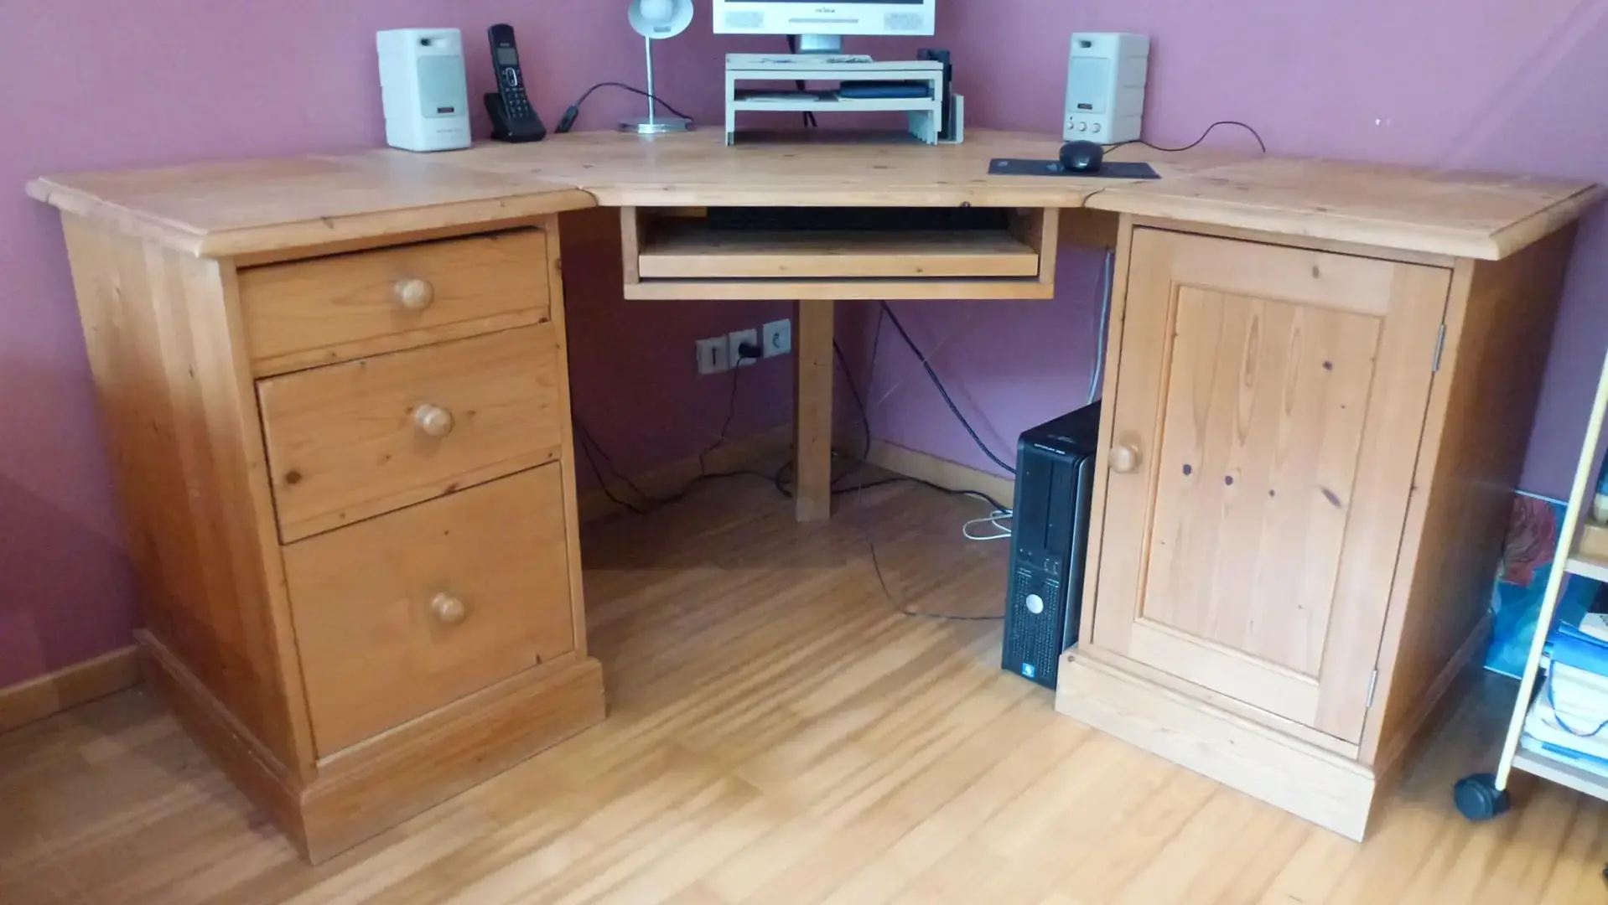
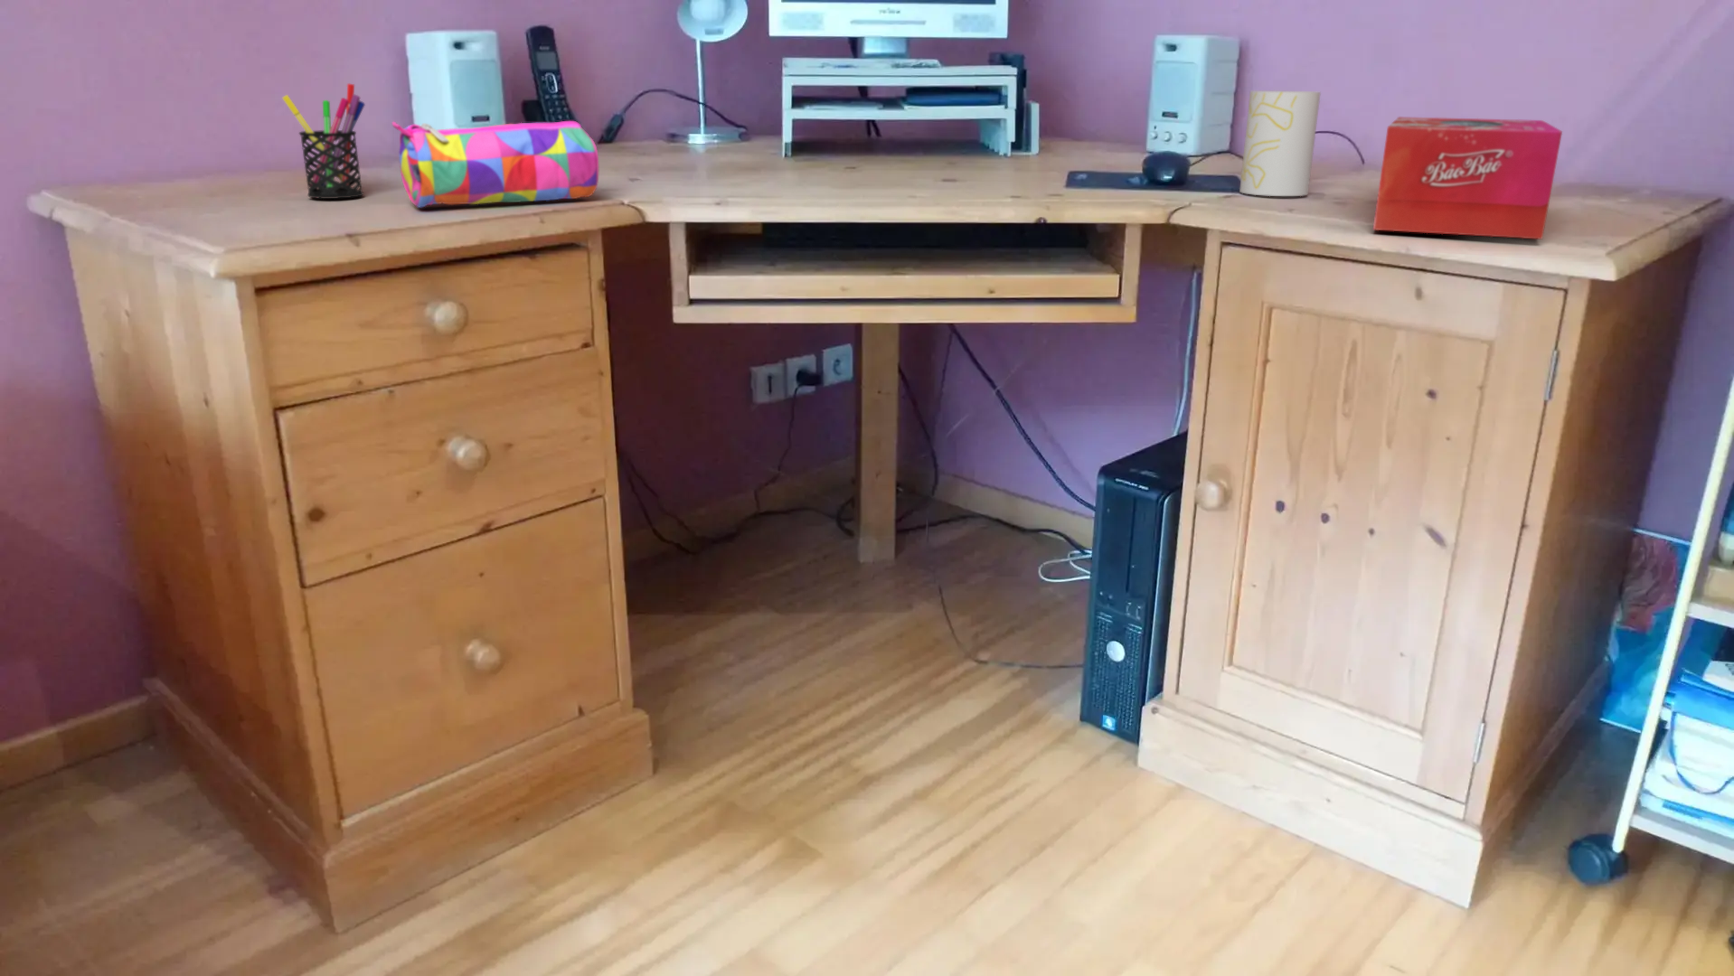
+ pencil case [392,120,599,208]
+ cup [1239,90,1322,198]
+ tissue box [1372,115,1564,240]
+ pen holder [281,82,366,200]
